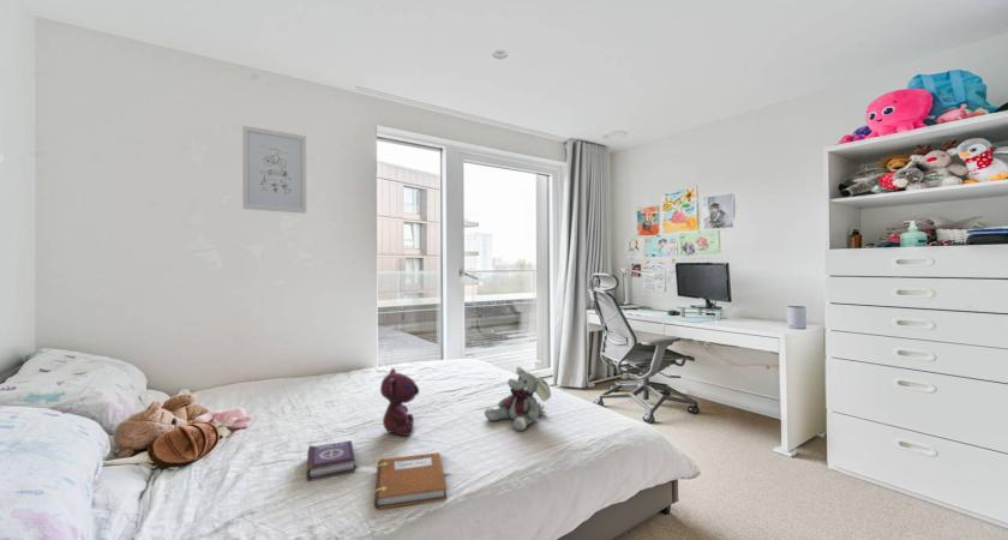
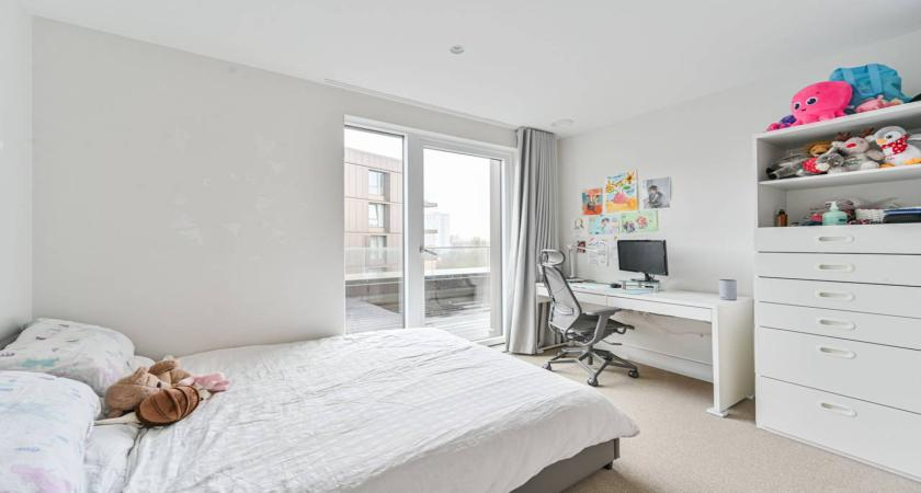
- book [305,439,356,482]
- teddy bear [379,367,420,437]
- plush elephant [484,366,552,432]
- notebook [373,451,449,510]
- wall art [241,125,307,215]
